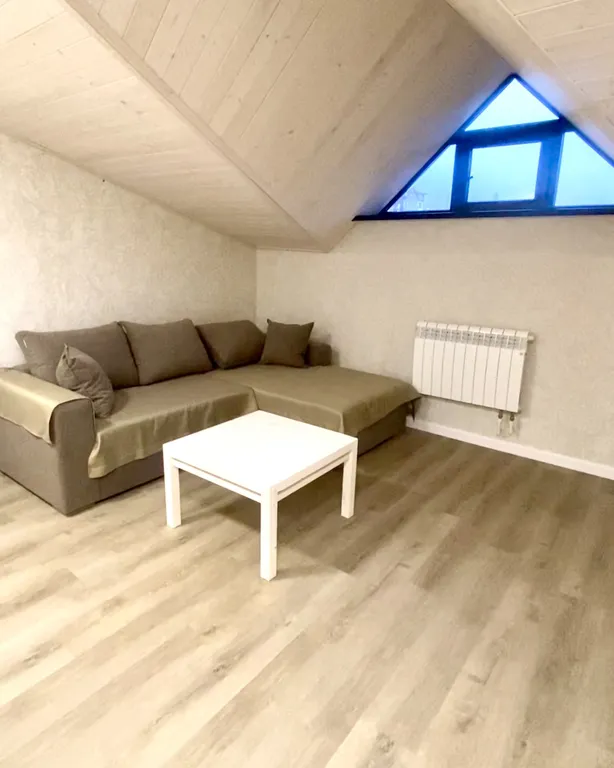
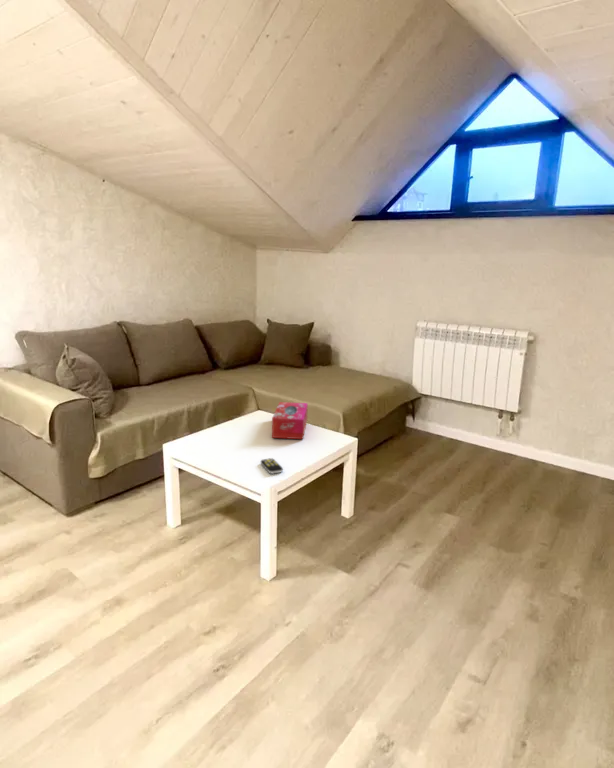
+ tissue box [271,401,309,440]
+ remote control [260,457,284,475]
